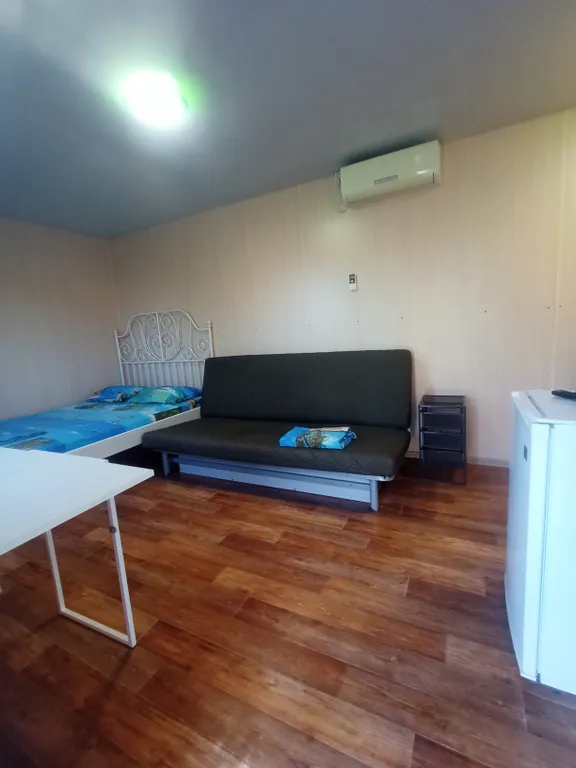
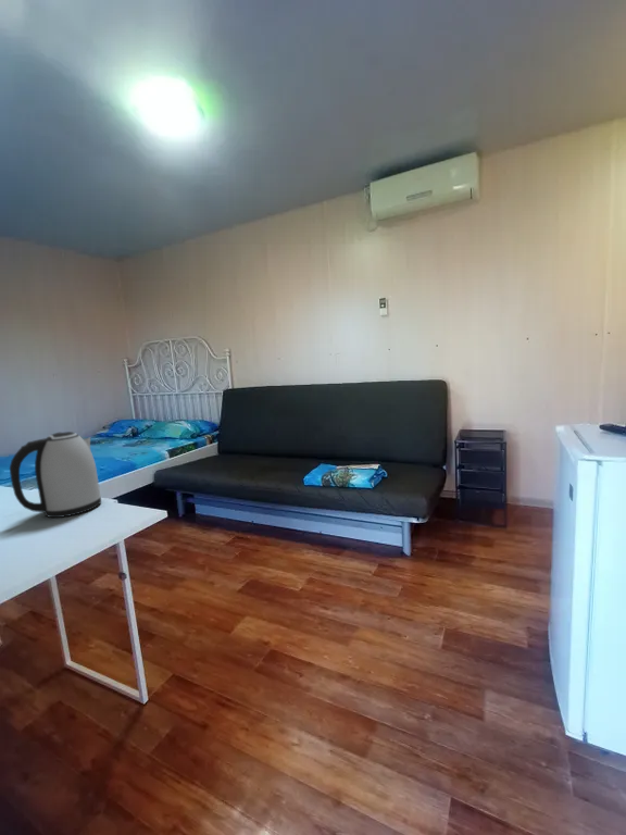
+ kettle [9,431,102,519]
